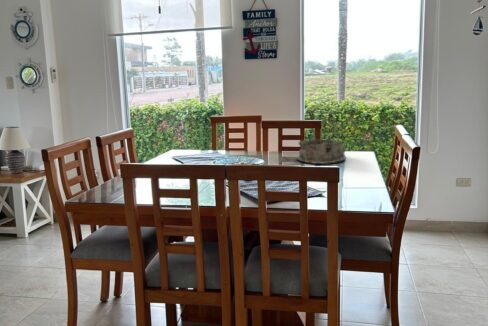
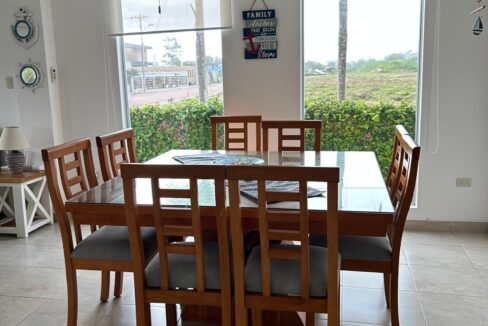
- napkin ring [296,137,347,165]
